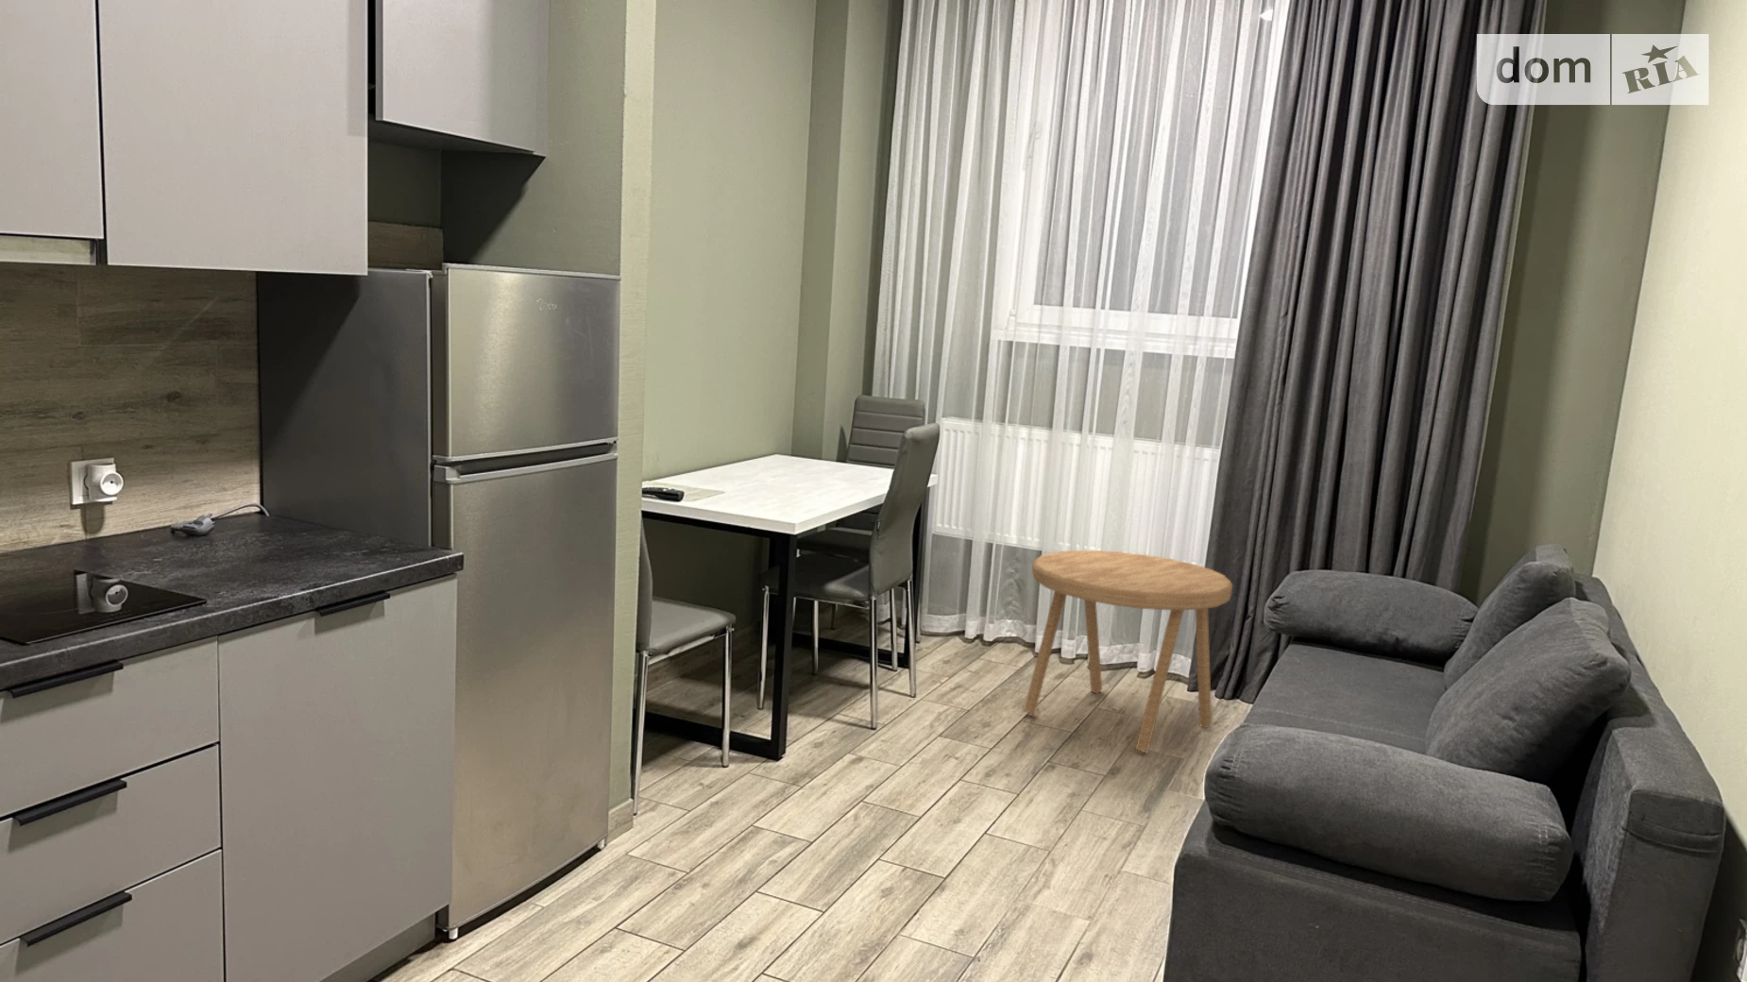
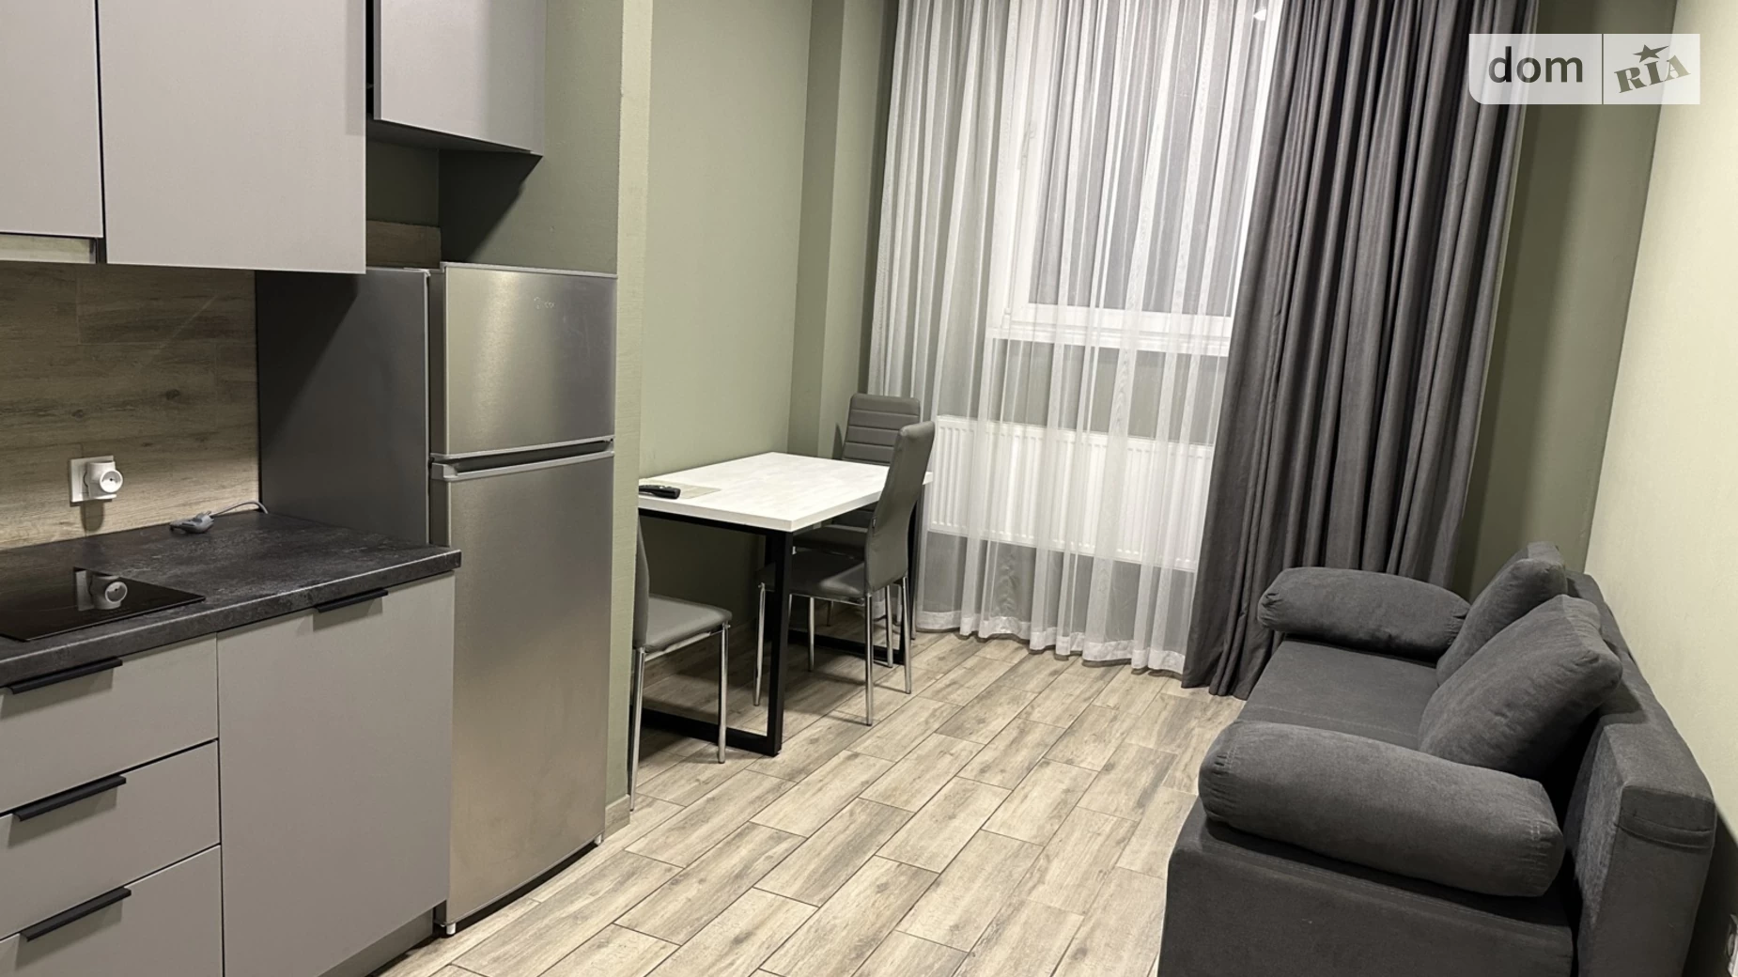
- side table [1022,549,1233,754]
